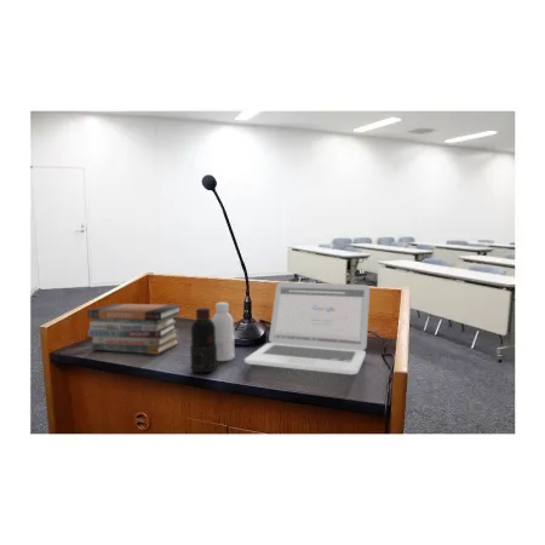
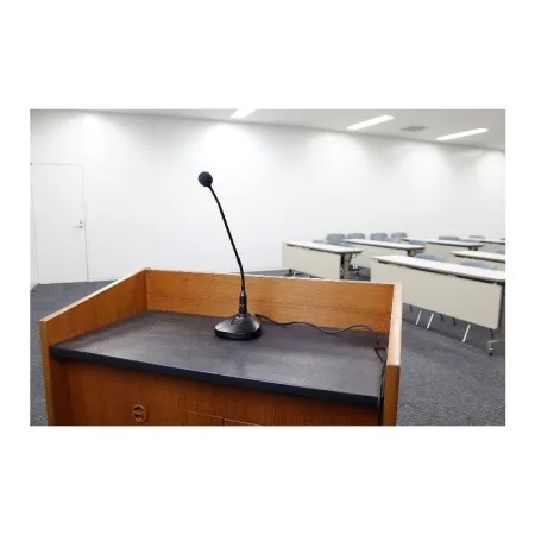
- laptop [243,281,371,375]
- bottle [189,302,236,373]
- book stack [86,303,183,355]
